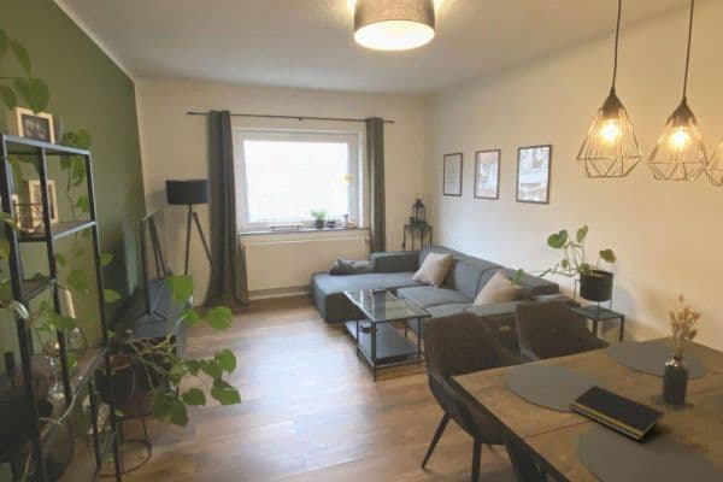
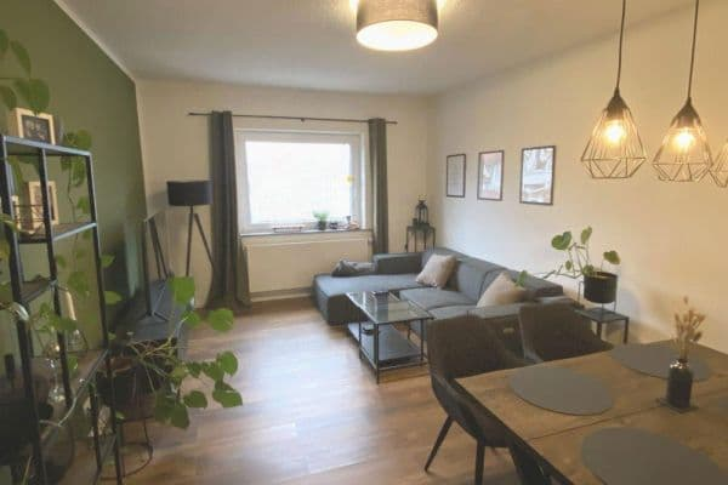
- notepad [568,384,665,441]
